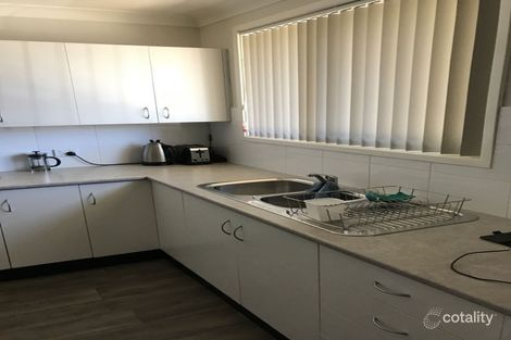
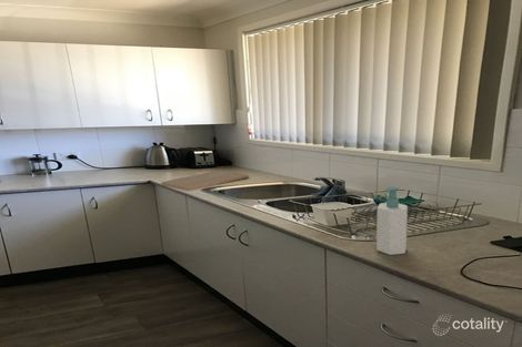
+ soap bottle [375,185,409,256]
+ chopping board [160,170,250,192]
